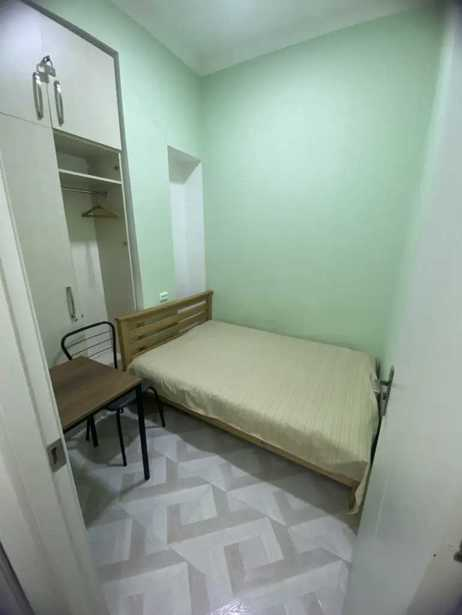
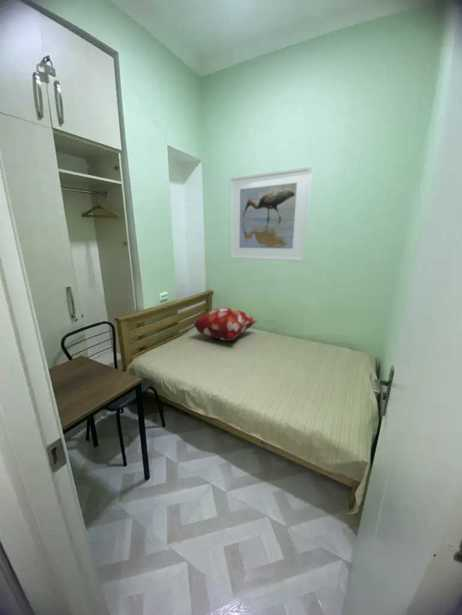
+ decorative pillow [193,307,258,342]
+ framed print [229,165,313,262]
